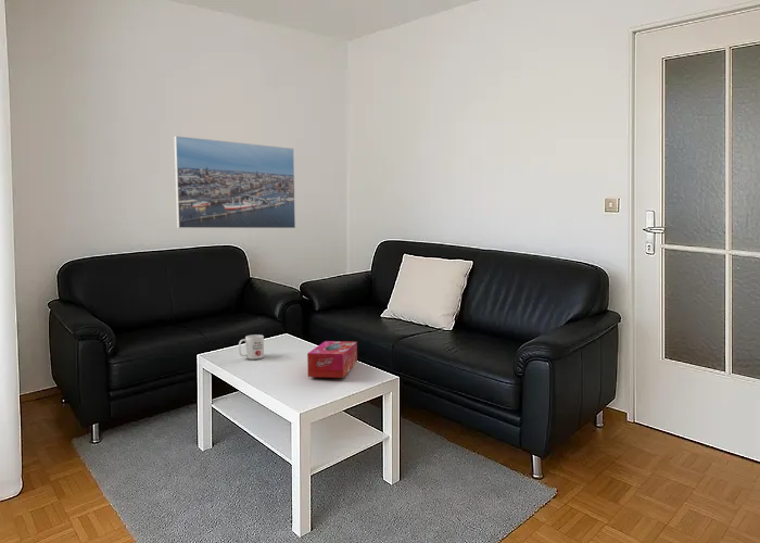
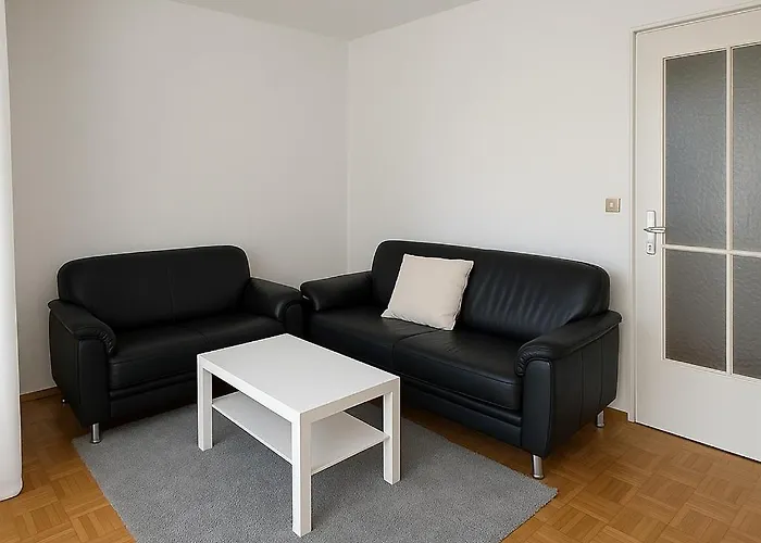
- tissue box [306,340,358,379]
- mug [238,333,265,361]
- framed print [173,135,296,229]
